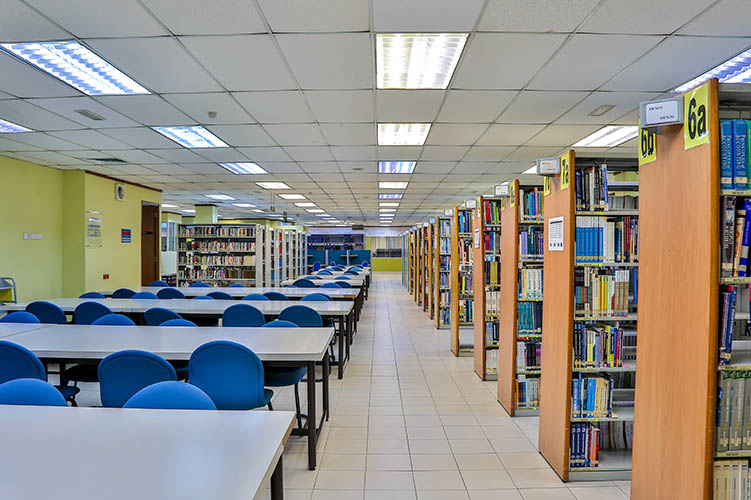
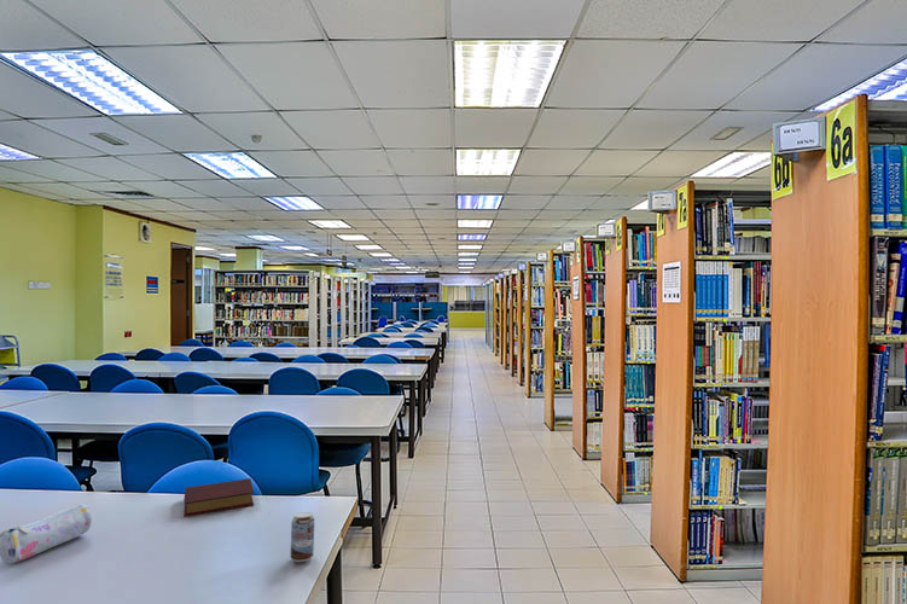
+ pencil case [0,503,93,565]
+ beverage can [289,511,315,563]
+ book [182,477,255,518]
